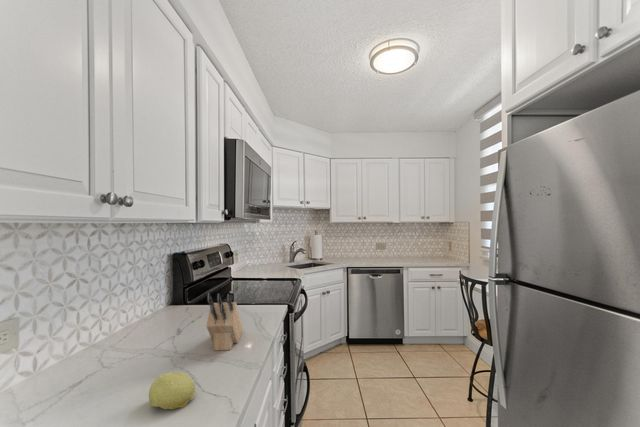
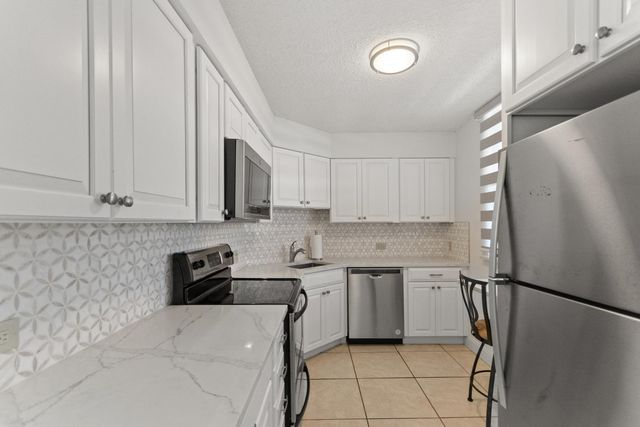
- knife block [205,292,244,352]
- fruit [148,370,196,410]
